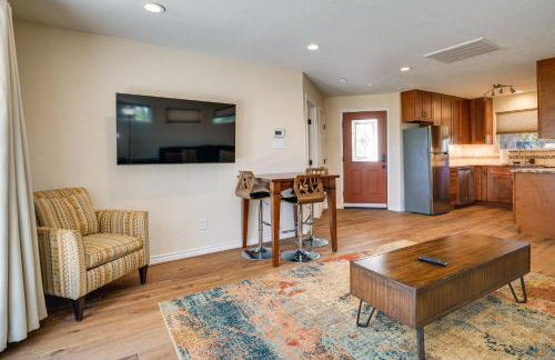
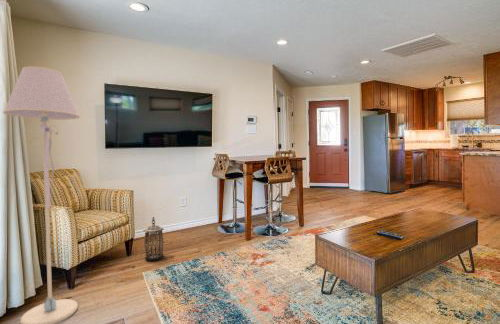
+ floor lamp [2,65,81,324]
+ lantern [142,216,165,262]
